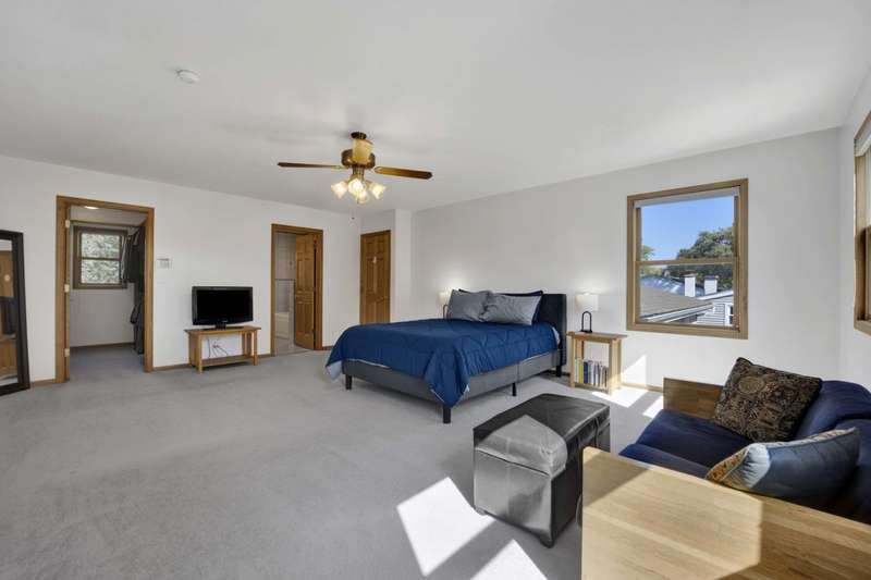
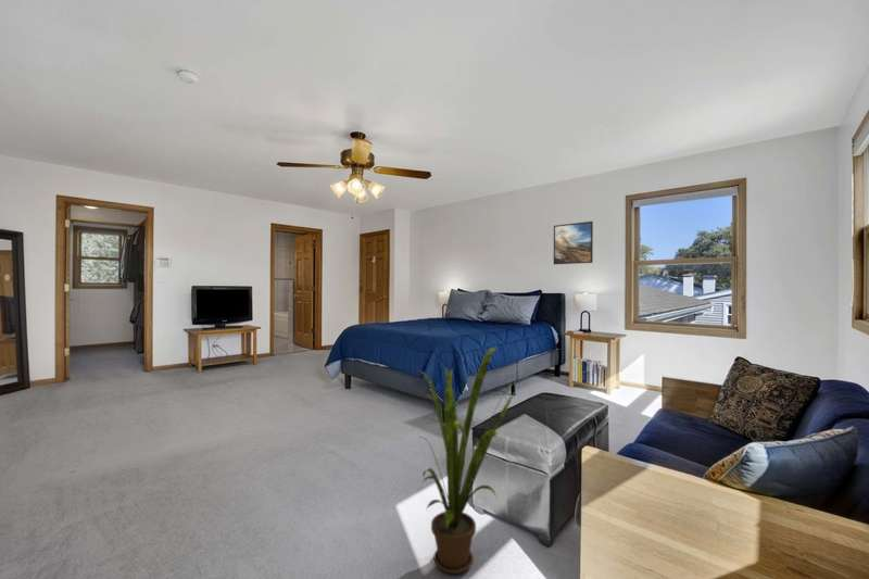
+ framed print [553,221,594,265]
+ house plant [416,344,519,575]
